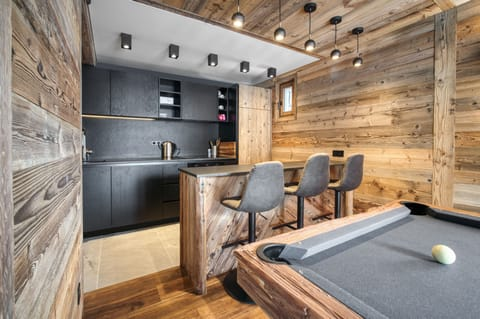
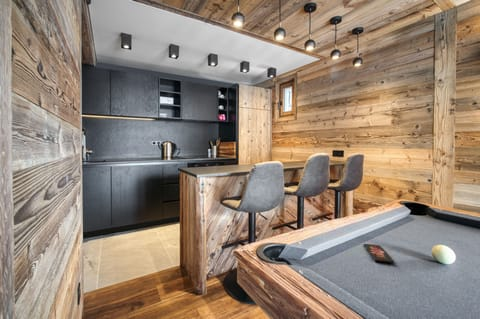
+ smartphone [362,243,395,264]
